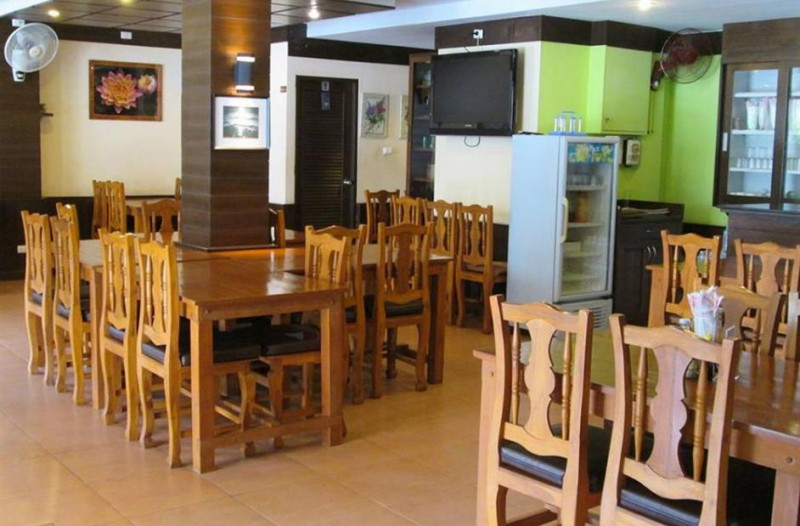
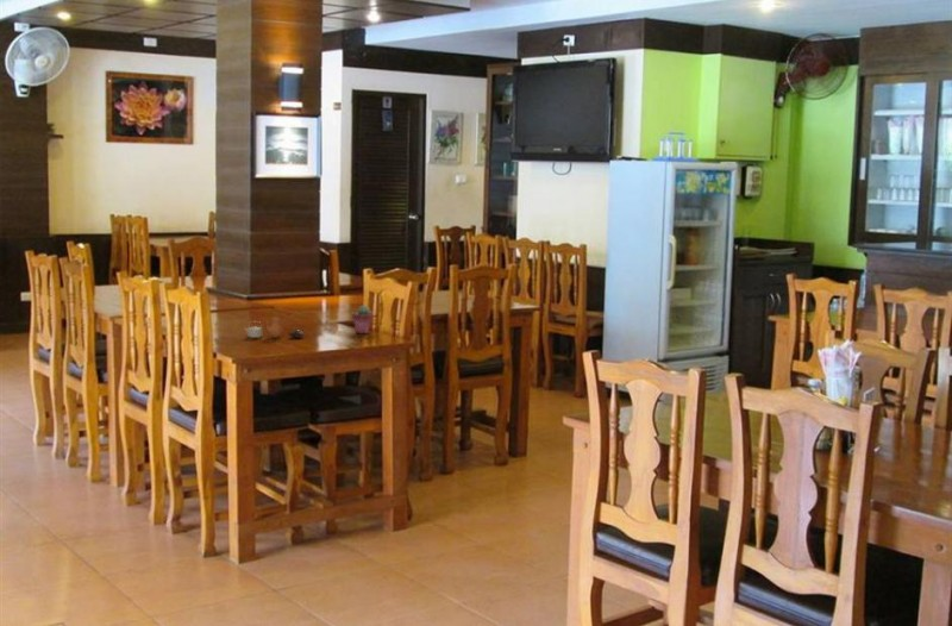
+ teapot [244,314,306,339]
+ potted succulent [351,305,374,334]
